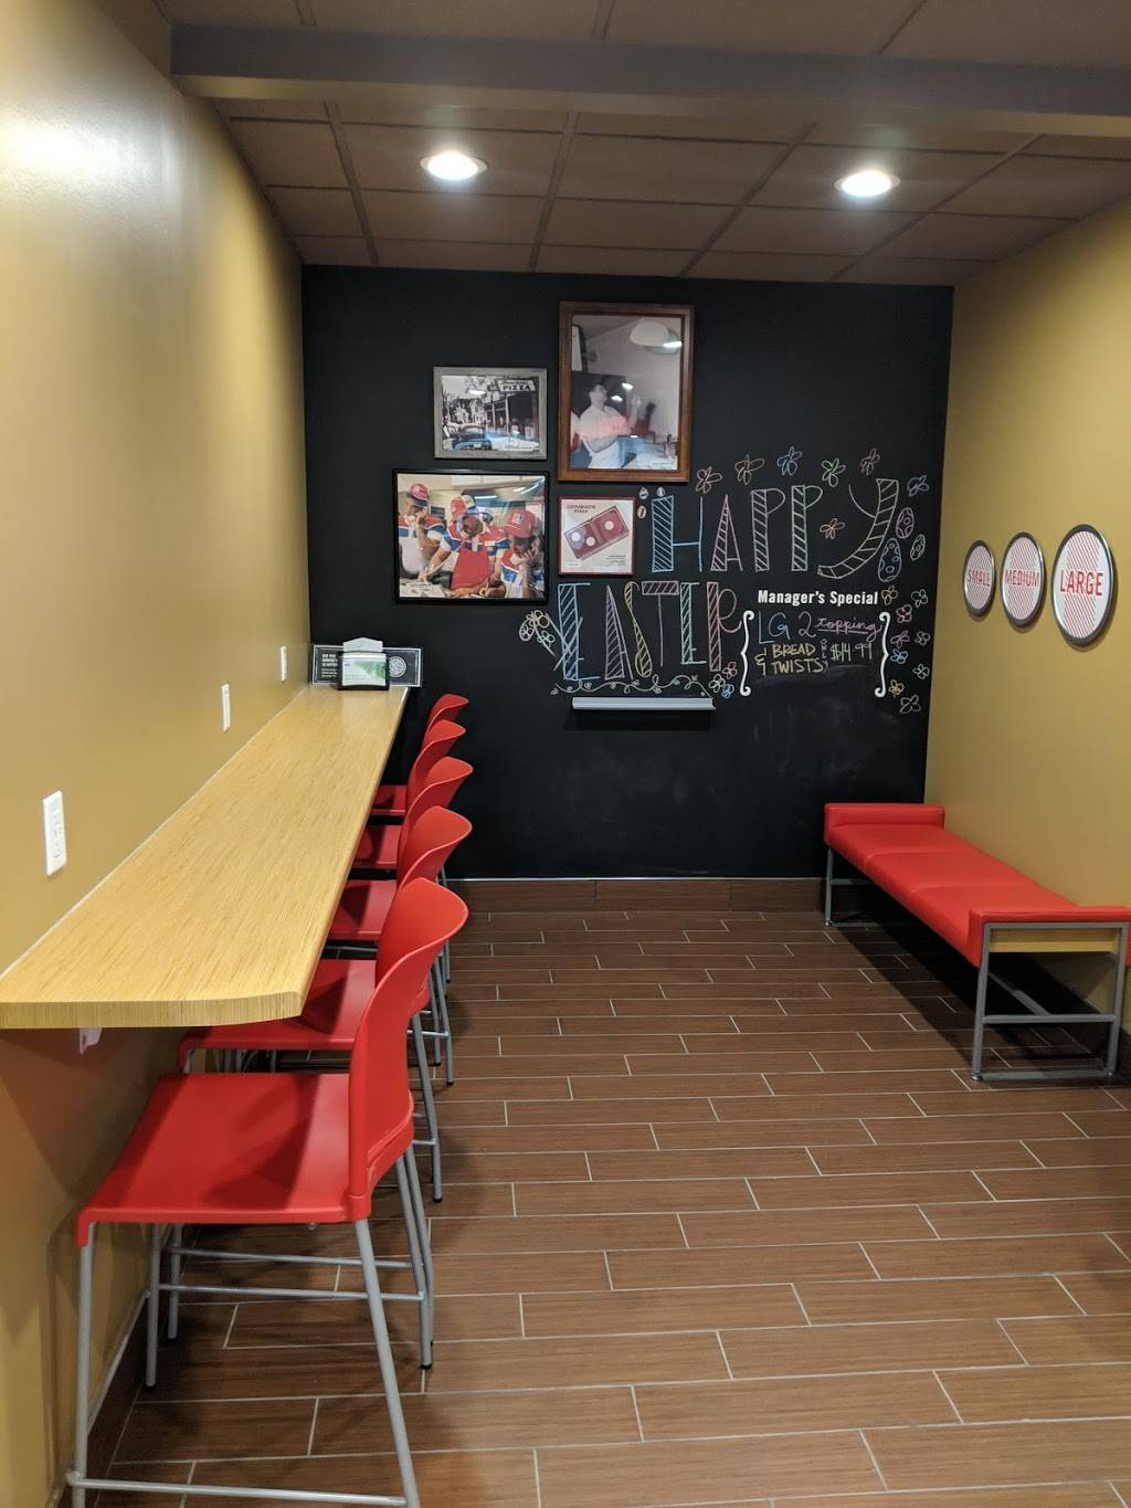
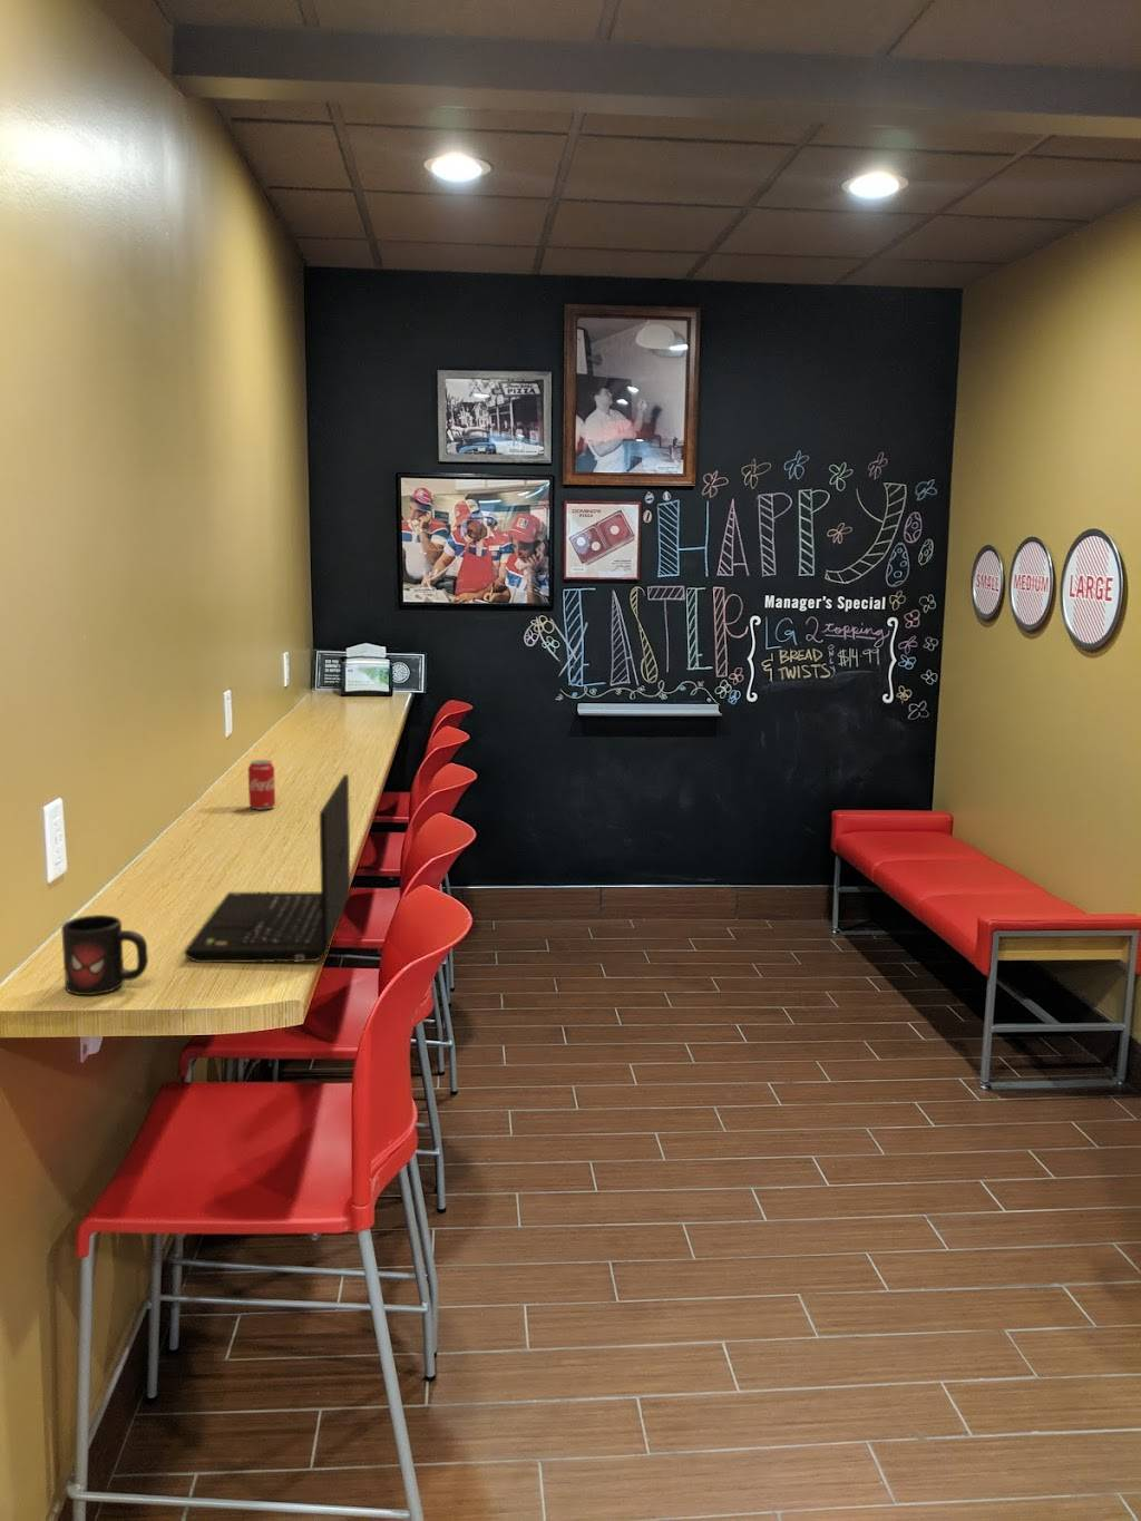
+ laptop [182,773,351,964]
+ beverage can [247,759,277,810]
+ mug [60,913,150,996]
